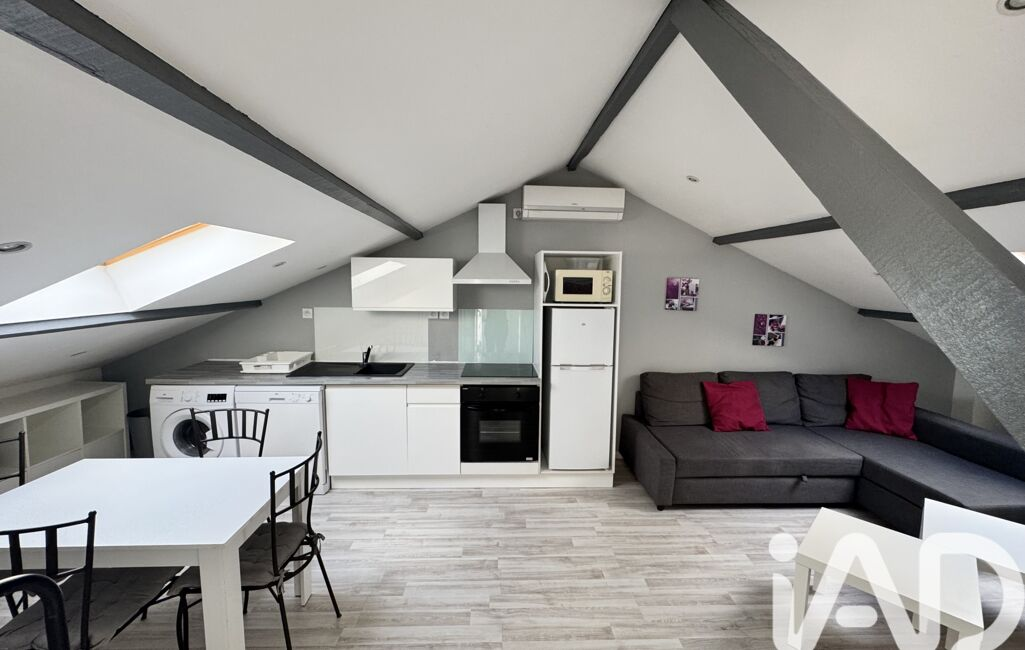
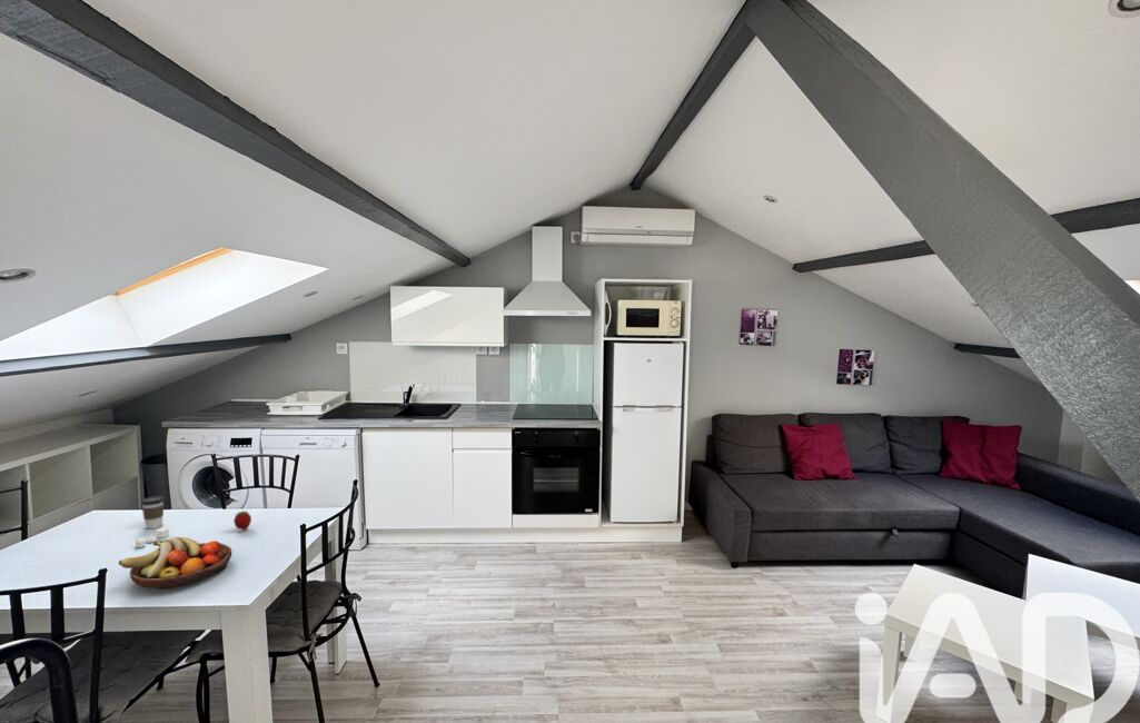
+ coffee cup [140,495,166,529]
+ salt and pepper shaker set [135,527,170,548]
+ fruit [232,509,252,532]
+ fruit bowl [118,536,232,591]
